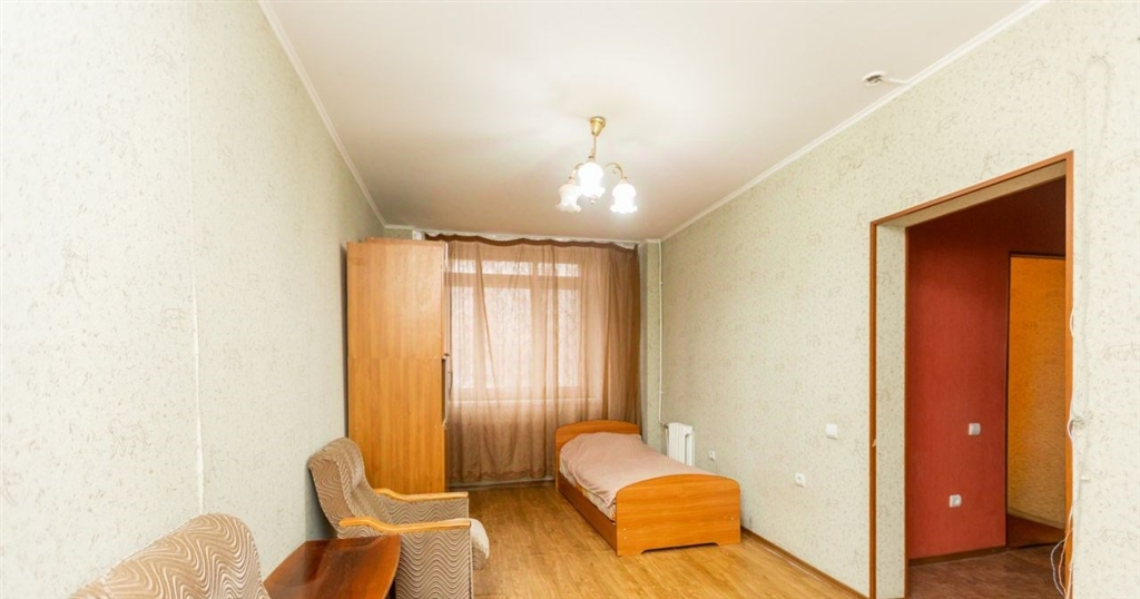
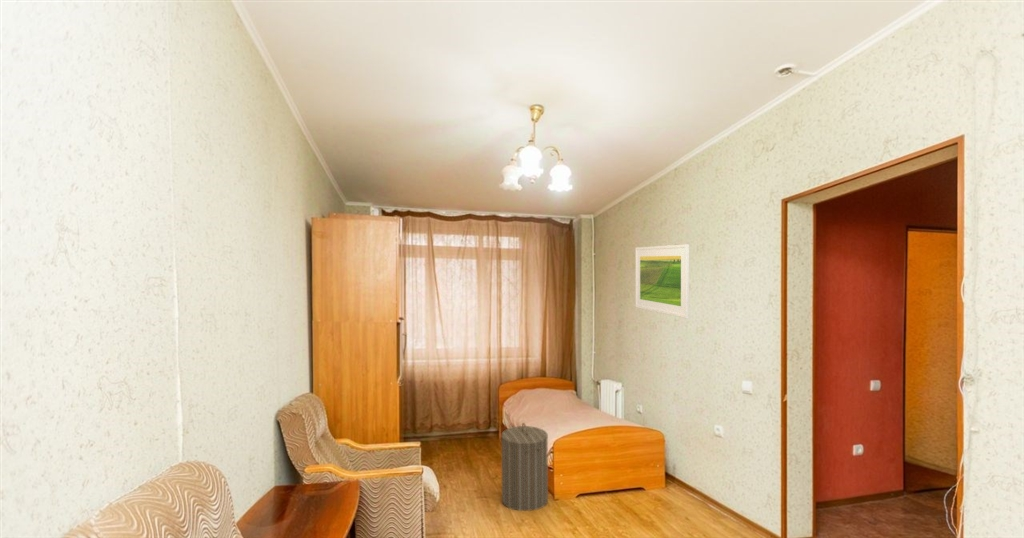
+ laundry hamper [500,422,549,512]
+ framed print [634,244,690,319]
